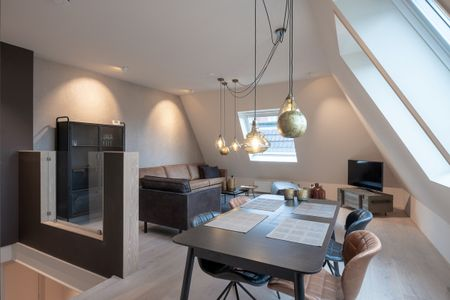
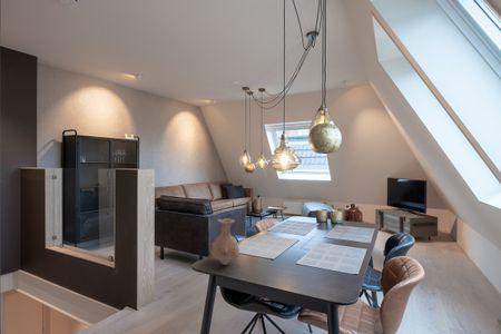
+ vase [209,217,240,266]
